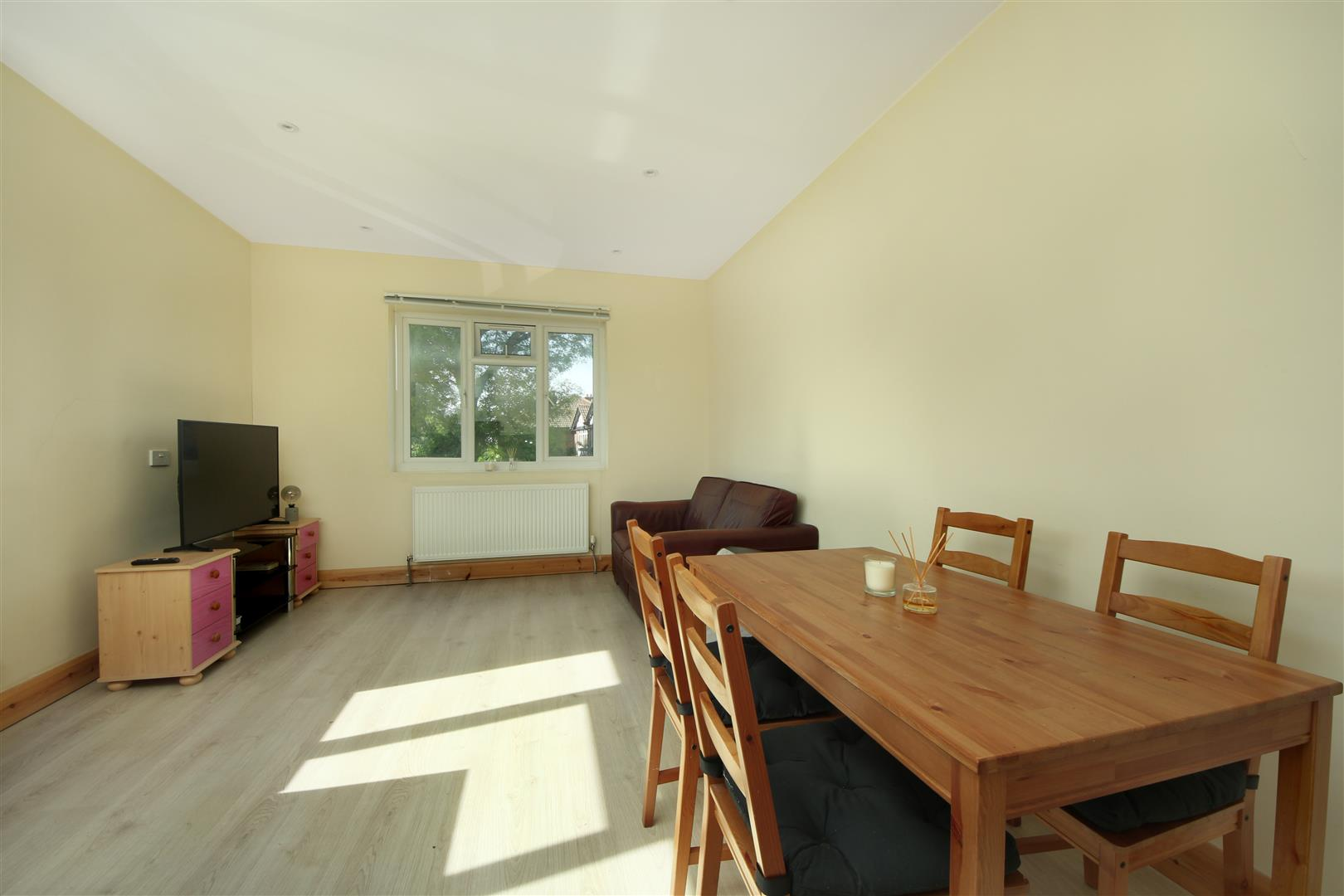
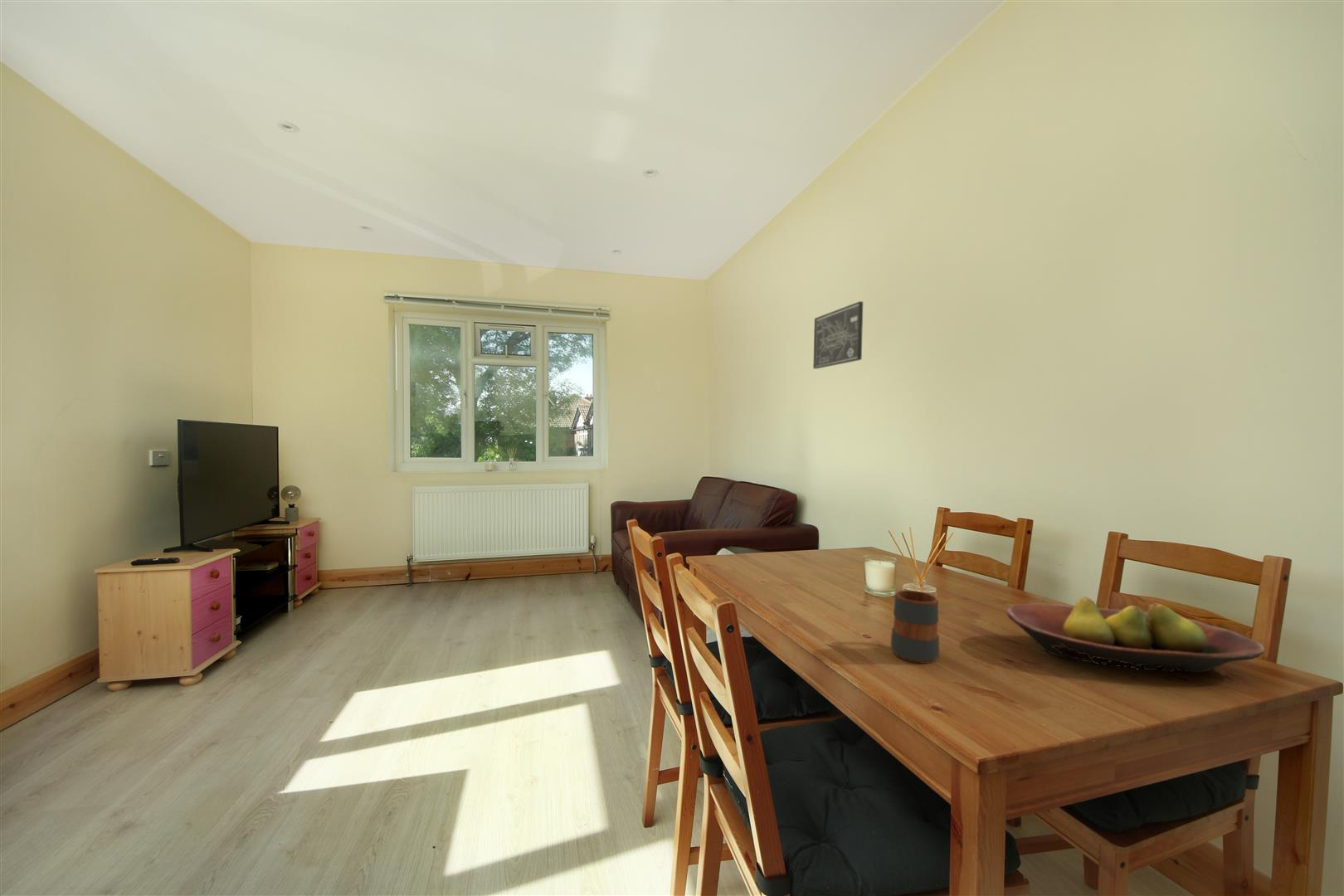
+ mug [890,590,940,665]
+ wall art [812,300,864,369]
+ fruit bowl [1006,597,1265,674]
